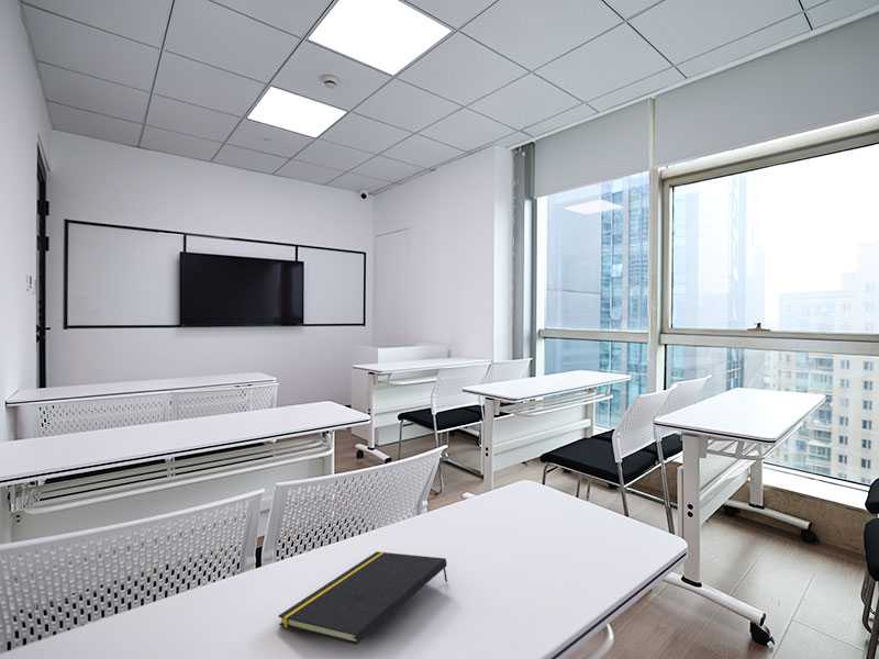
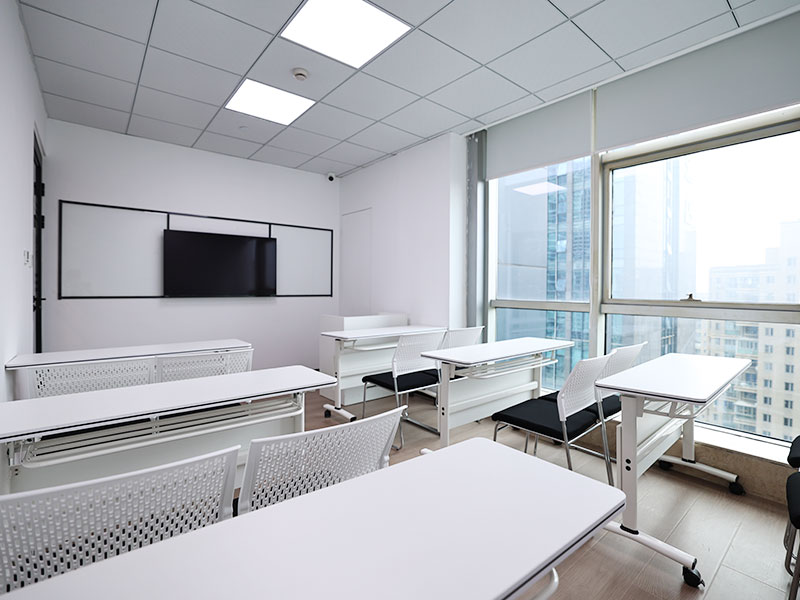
- notepad [277,550,448,646]
